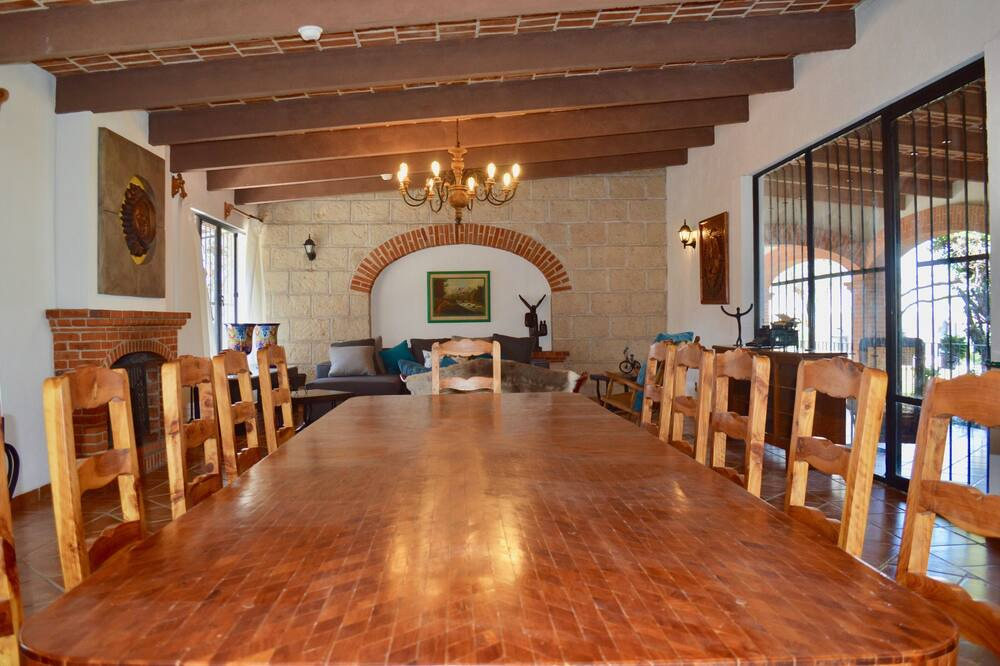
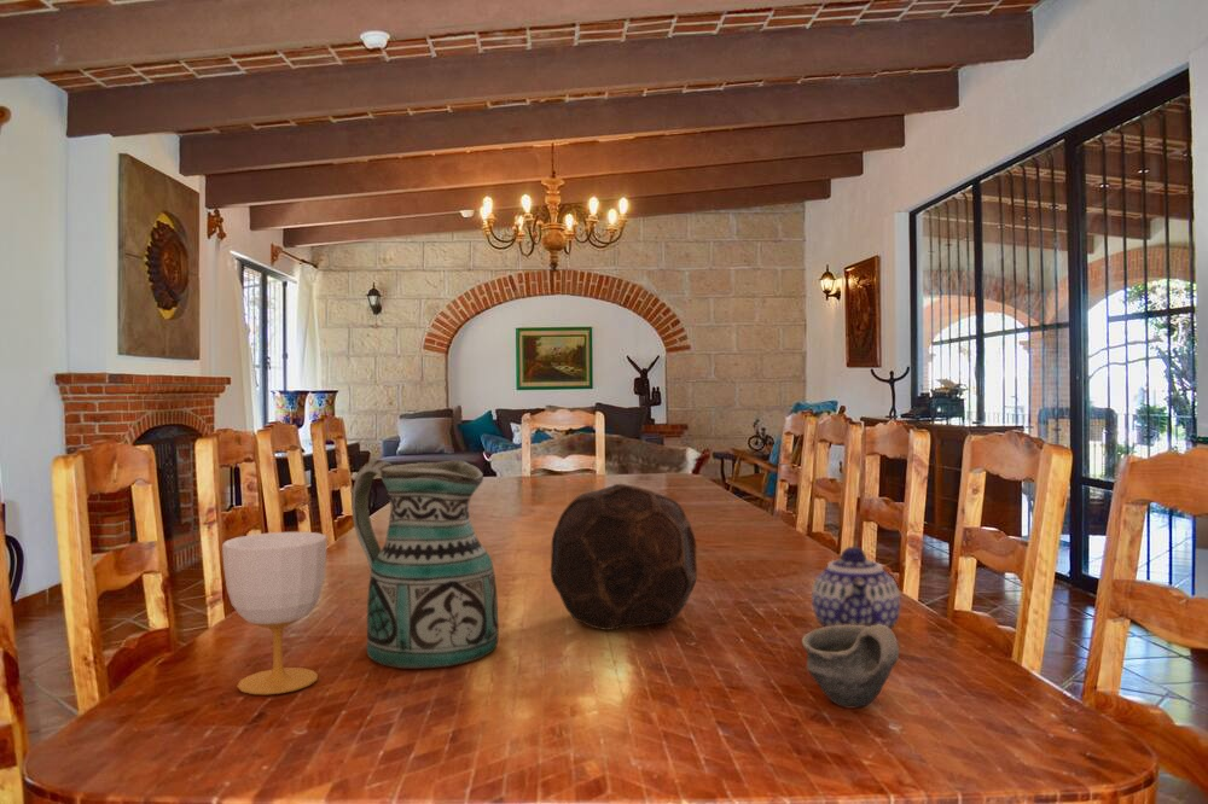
+ cup [221,531,329,695]
+ soccer ball [550,483,698,631]
+ teapot [811,546,901,629]
+ cup [801,624,900,709]
+ ceramic pitcher [350,459,500,670]
